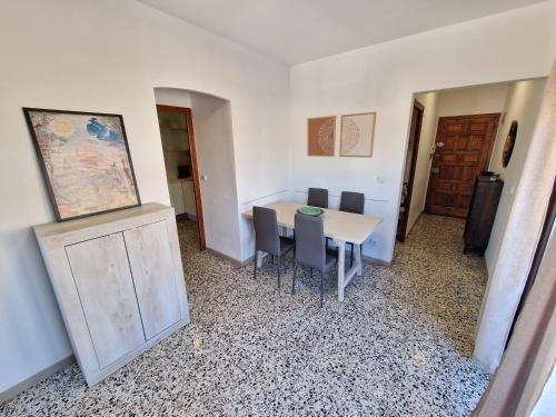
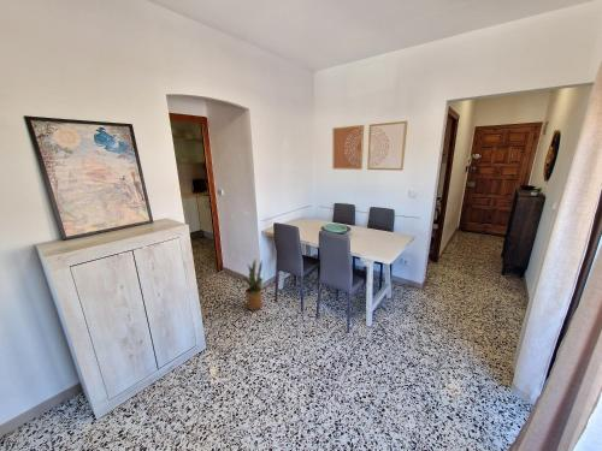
+ house plant [235,257,265,311]
